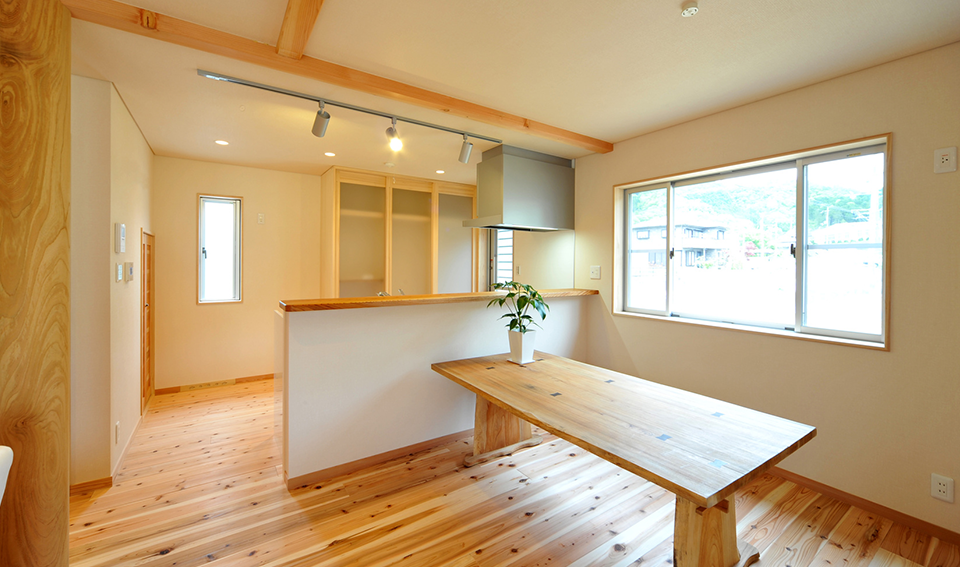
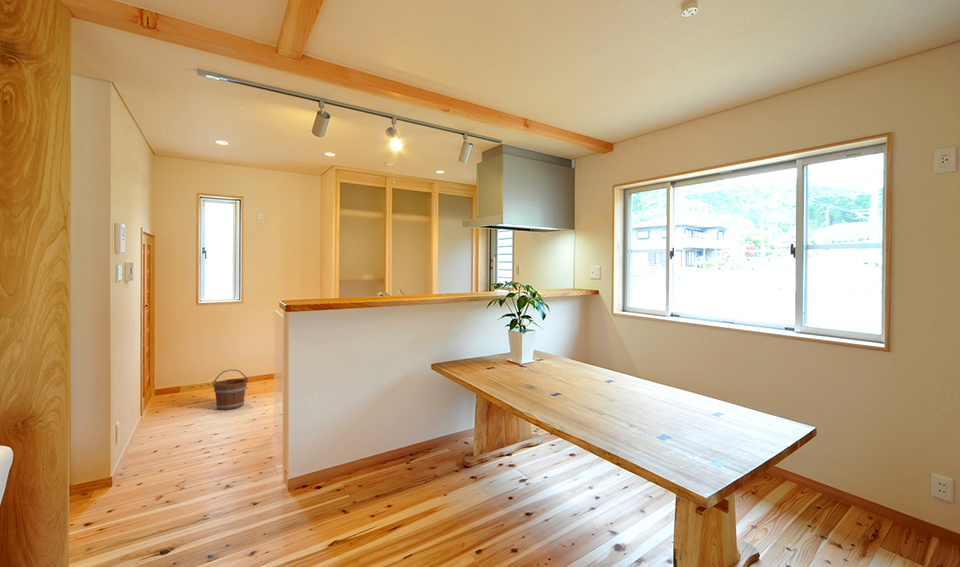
+ wooden bucket [211,368,249,411]
